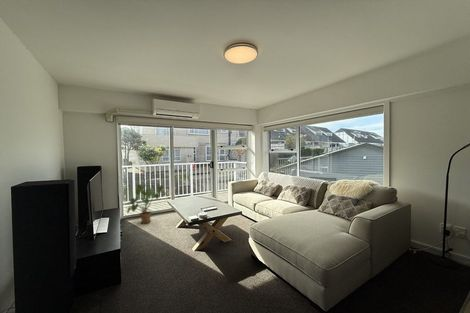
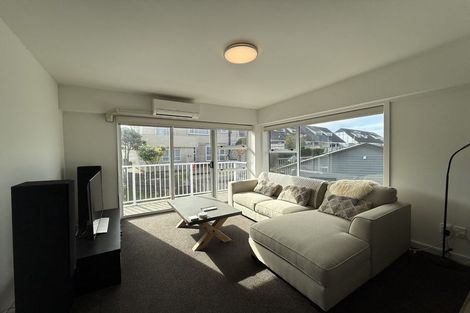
- house plant [126,183,171,224]
